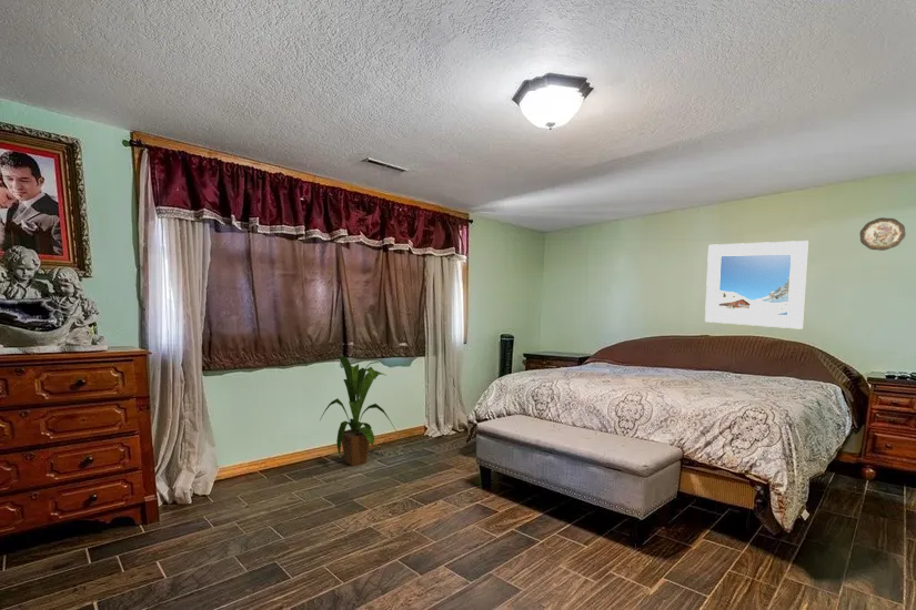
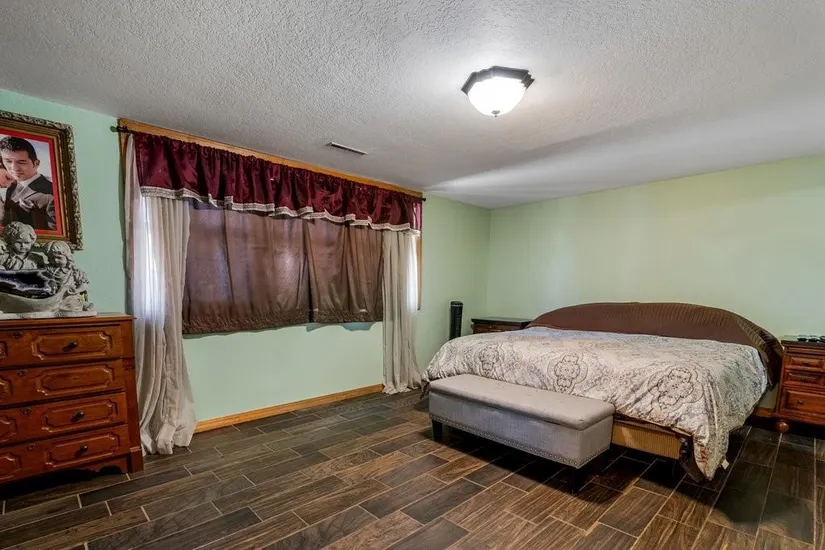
- decorative plate [858,216,907,252]
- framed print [704,240,809,331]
- house plant [319,355,397,468]
